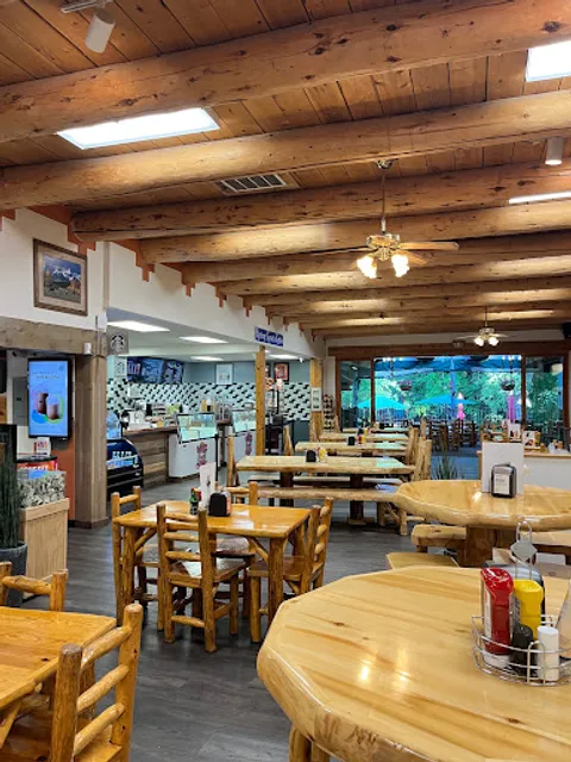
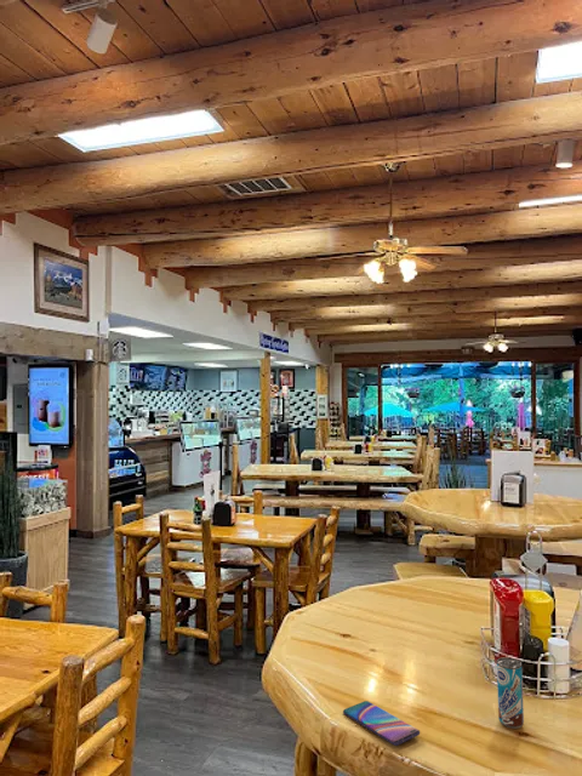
+ smartphone [342,700,421,747]
+ beverage can [496,656,525,730]
